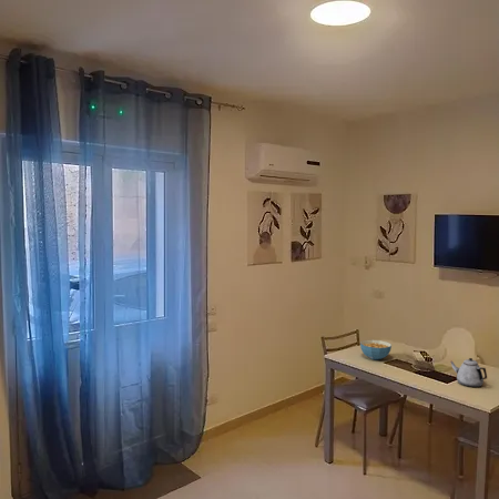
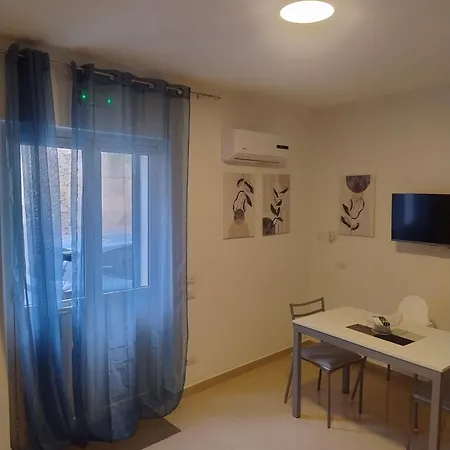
- cereal bowl [359,339,393,361]
- teapot [449,357,488,388]
